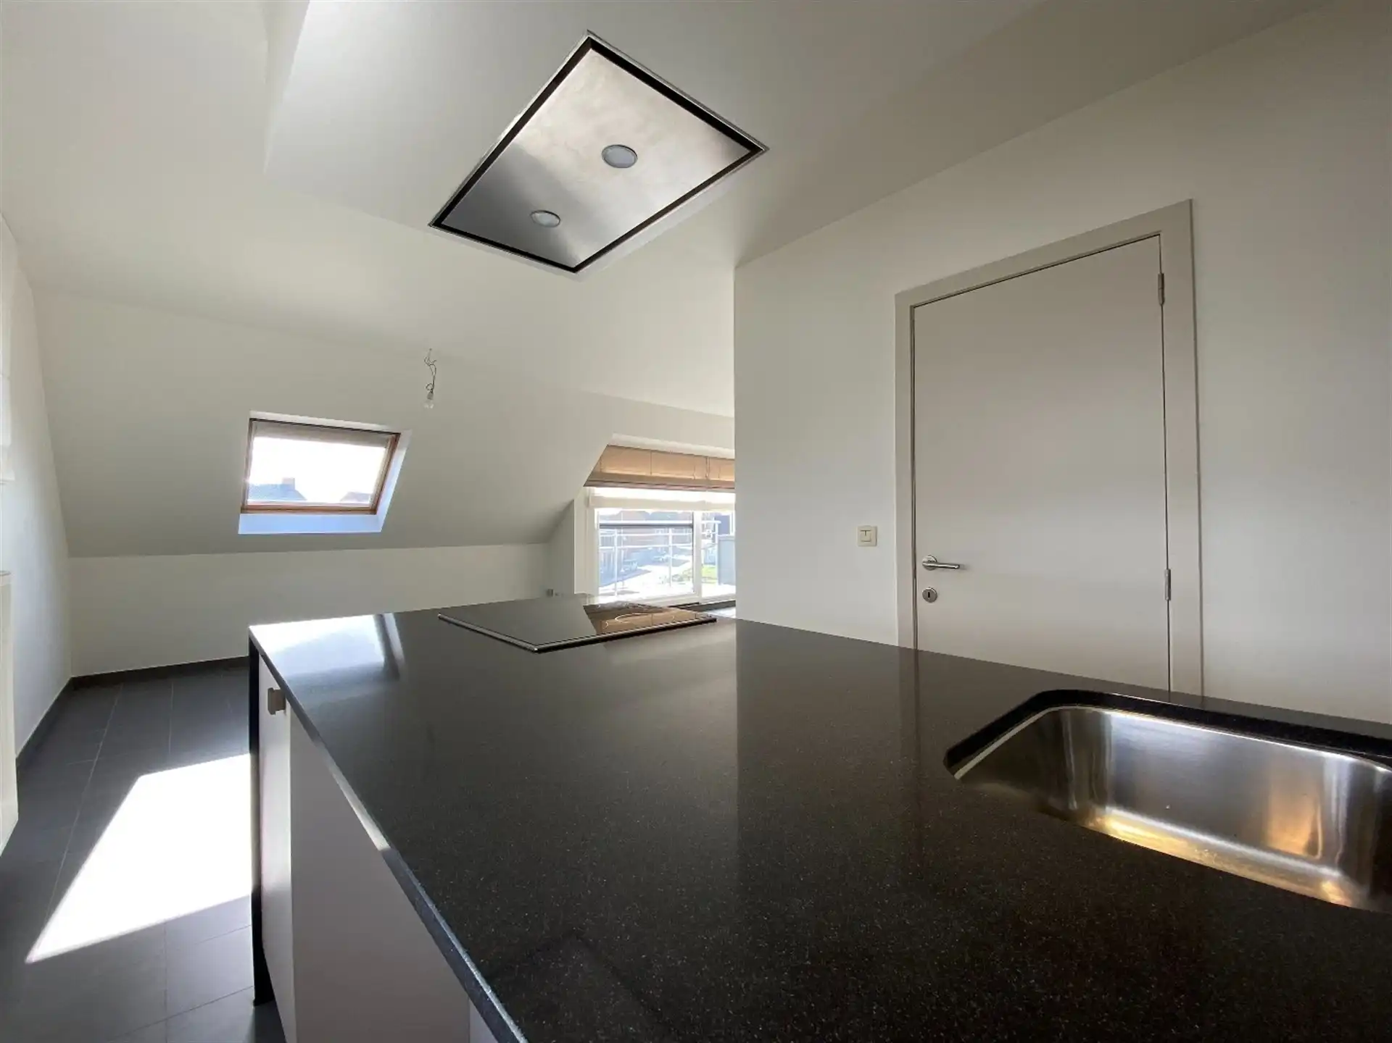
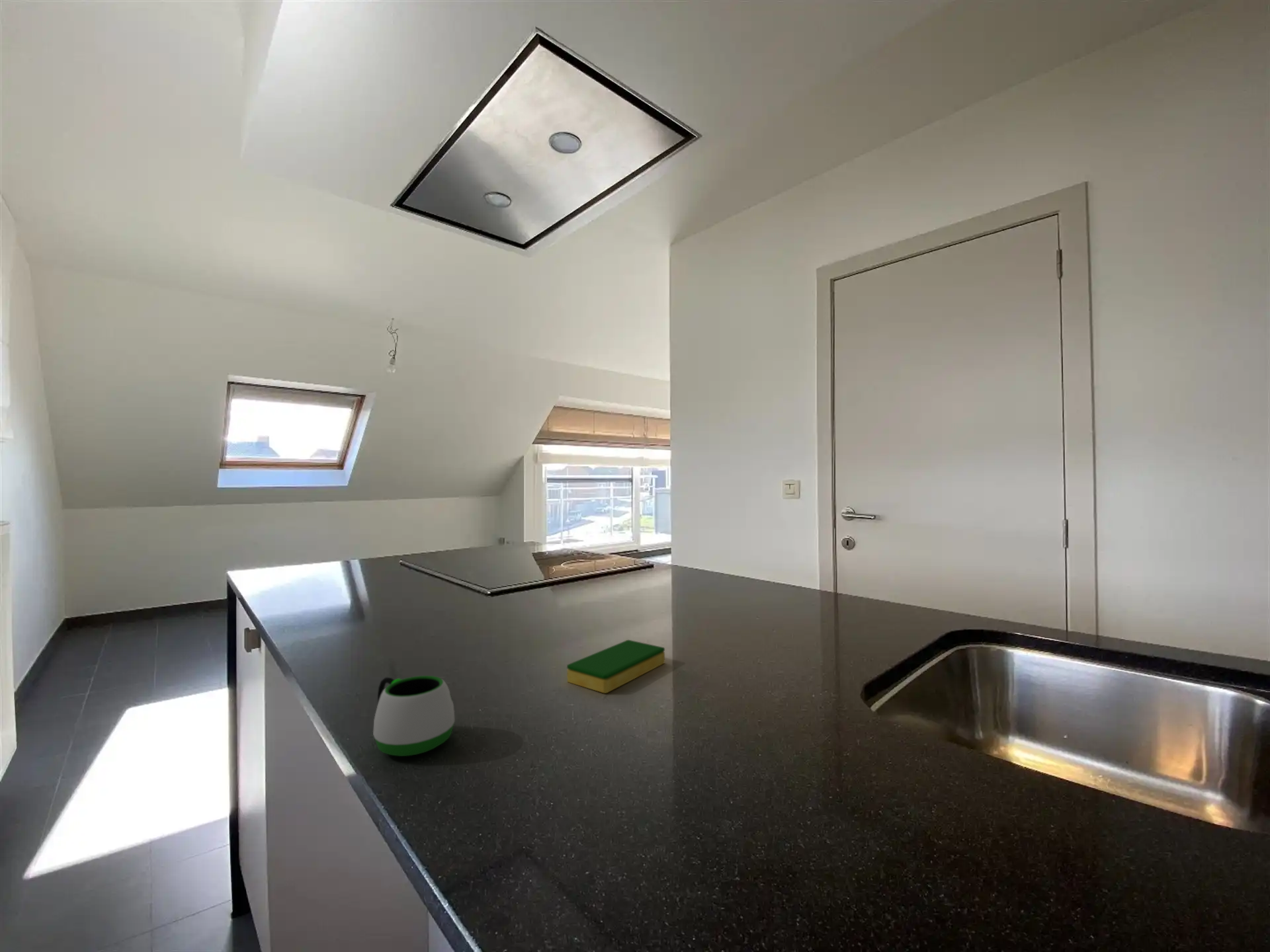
+ dish sponge [566,639,665,694]
+ mug [372,675,455,757]
